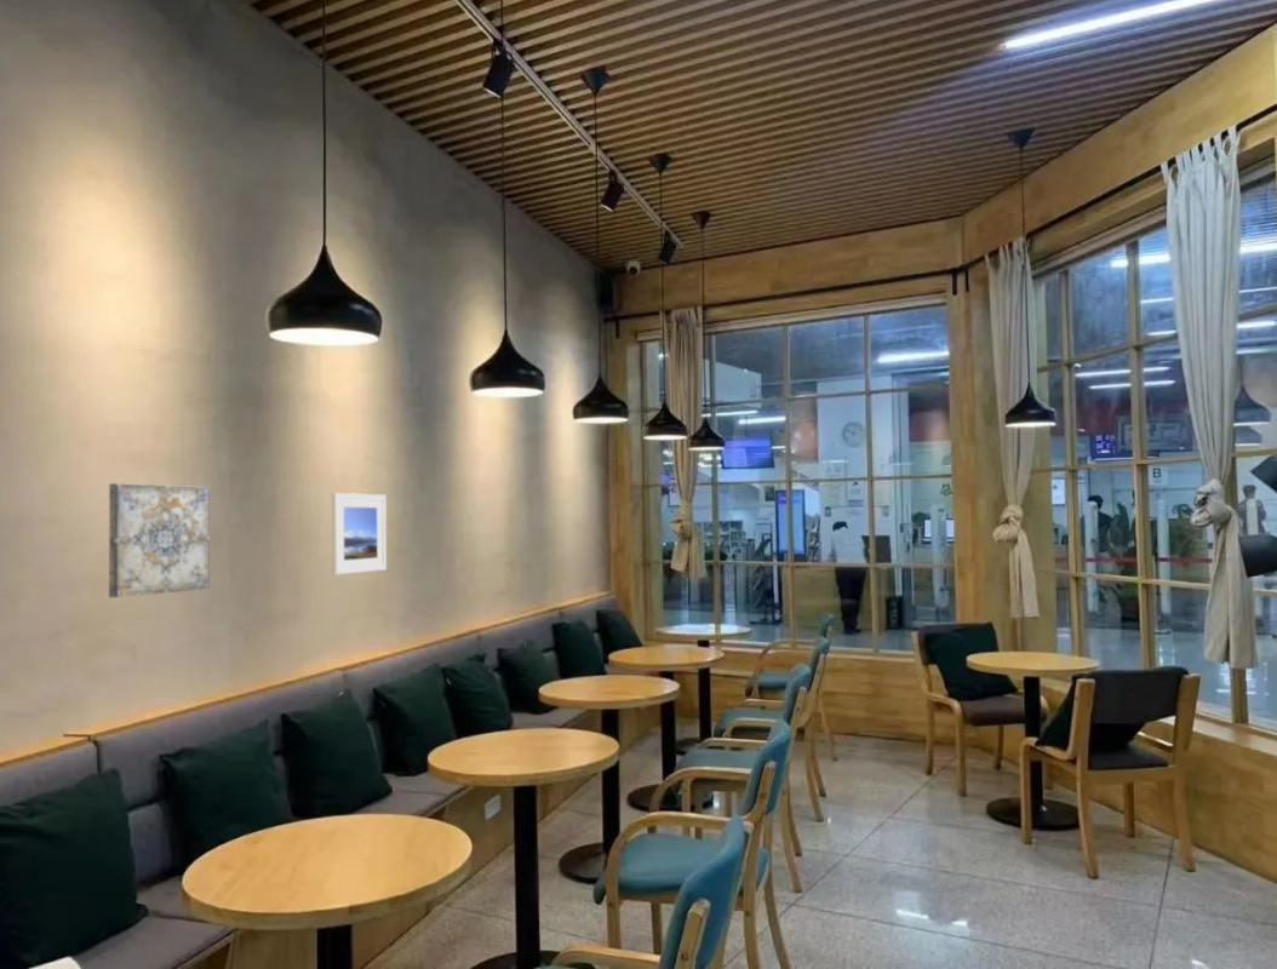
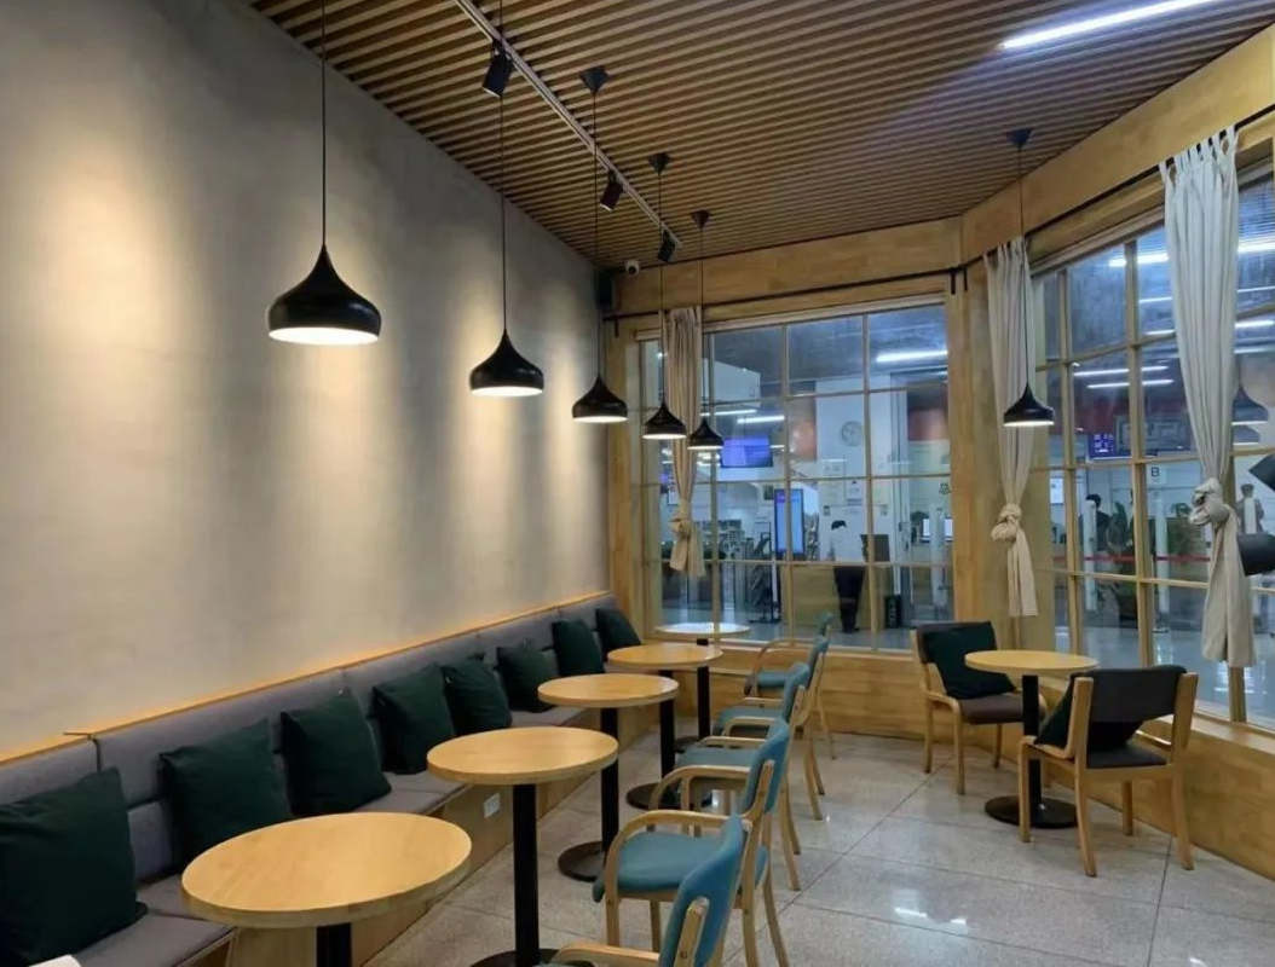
- wall art [108,482,210,598]
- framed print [331,492,388,577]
